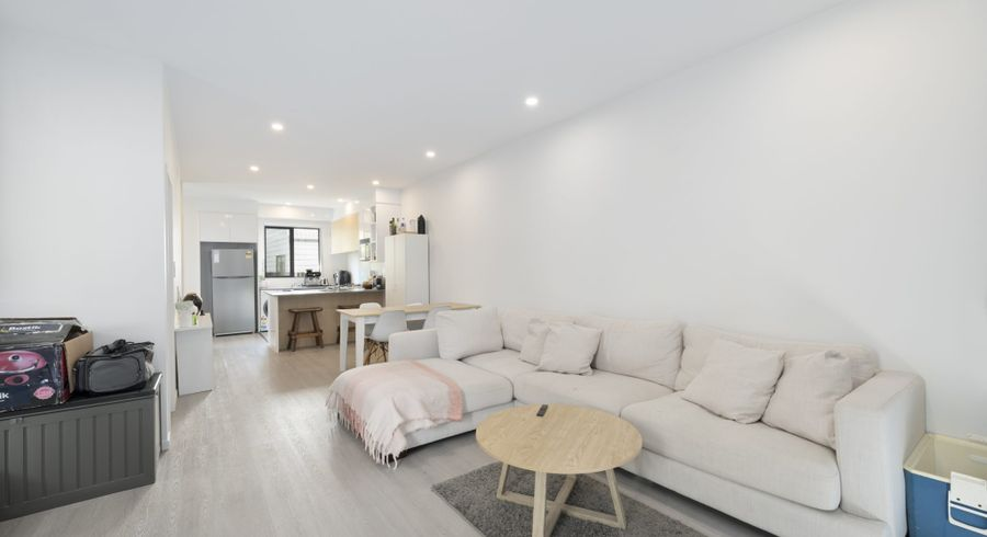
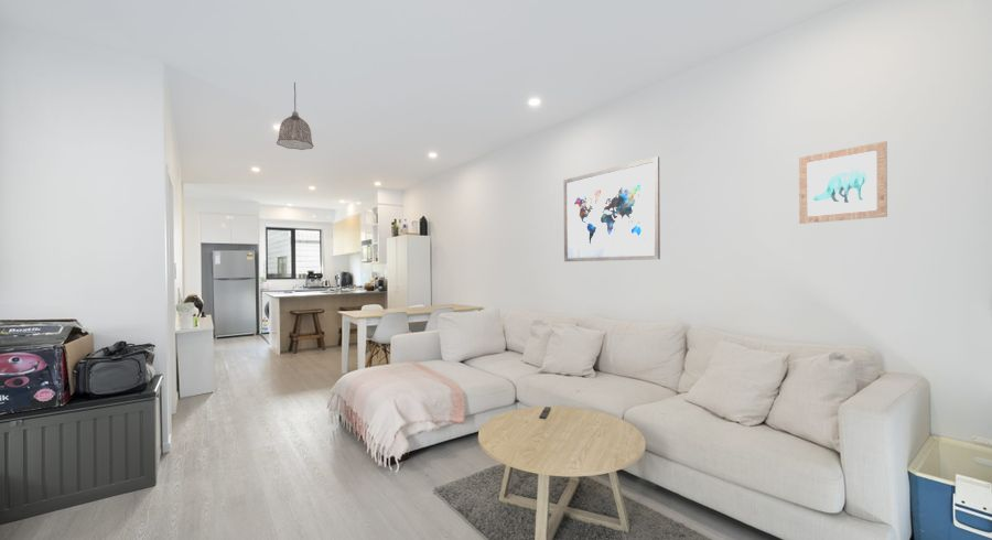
+ pendant lamp [276,82,315,151]
+ wall art [798,140,888,225]
+ wall art [563,155,661,262]
